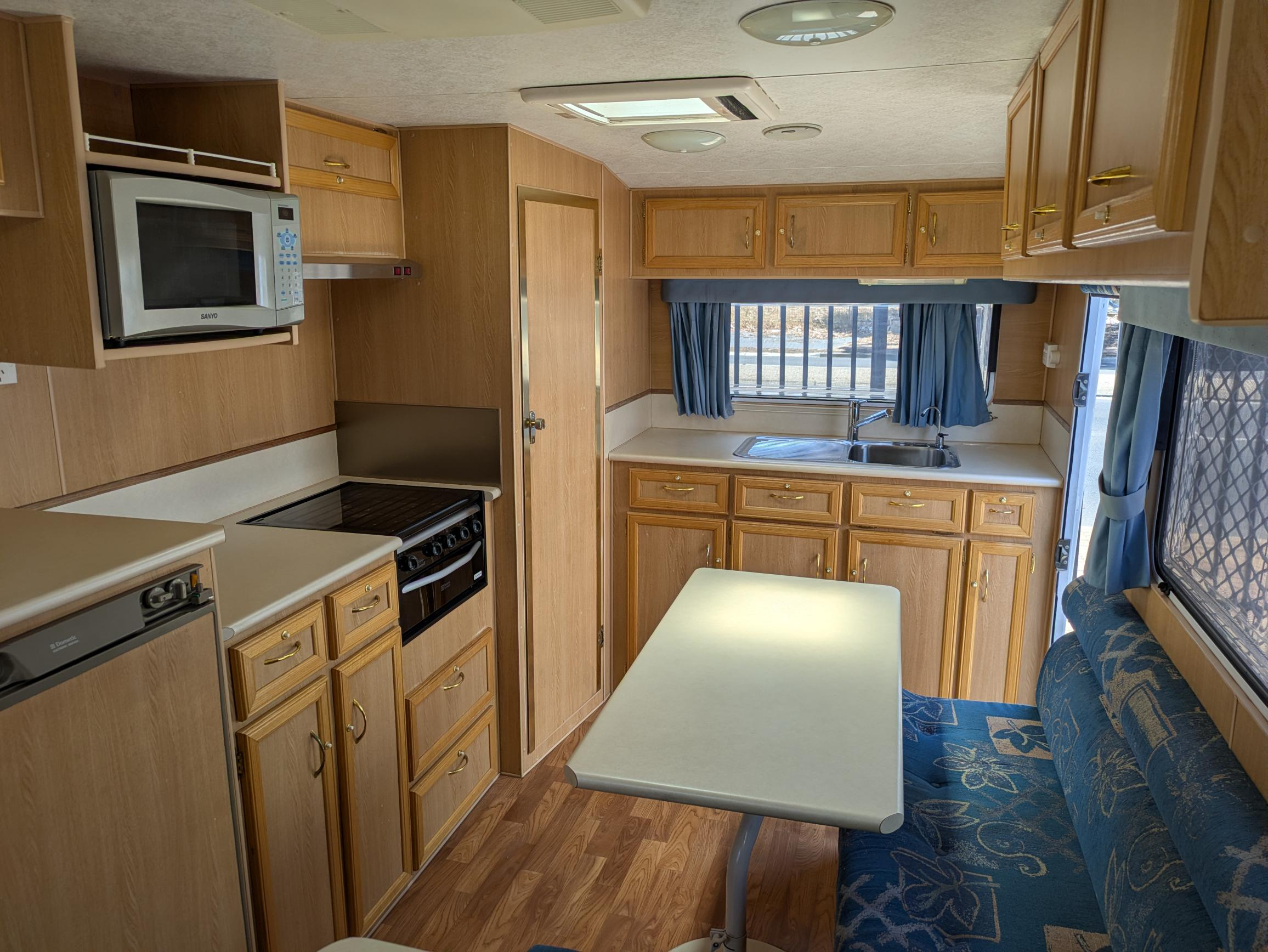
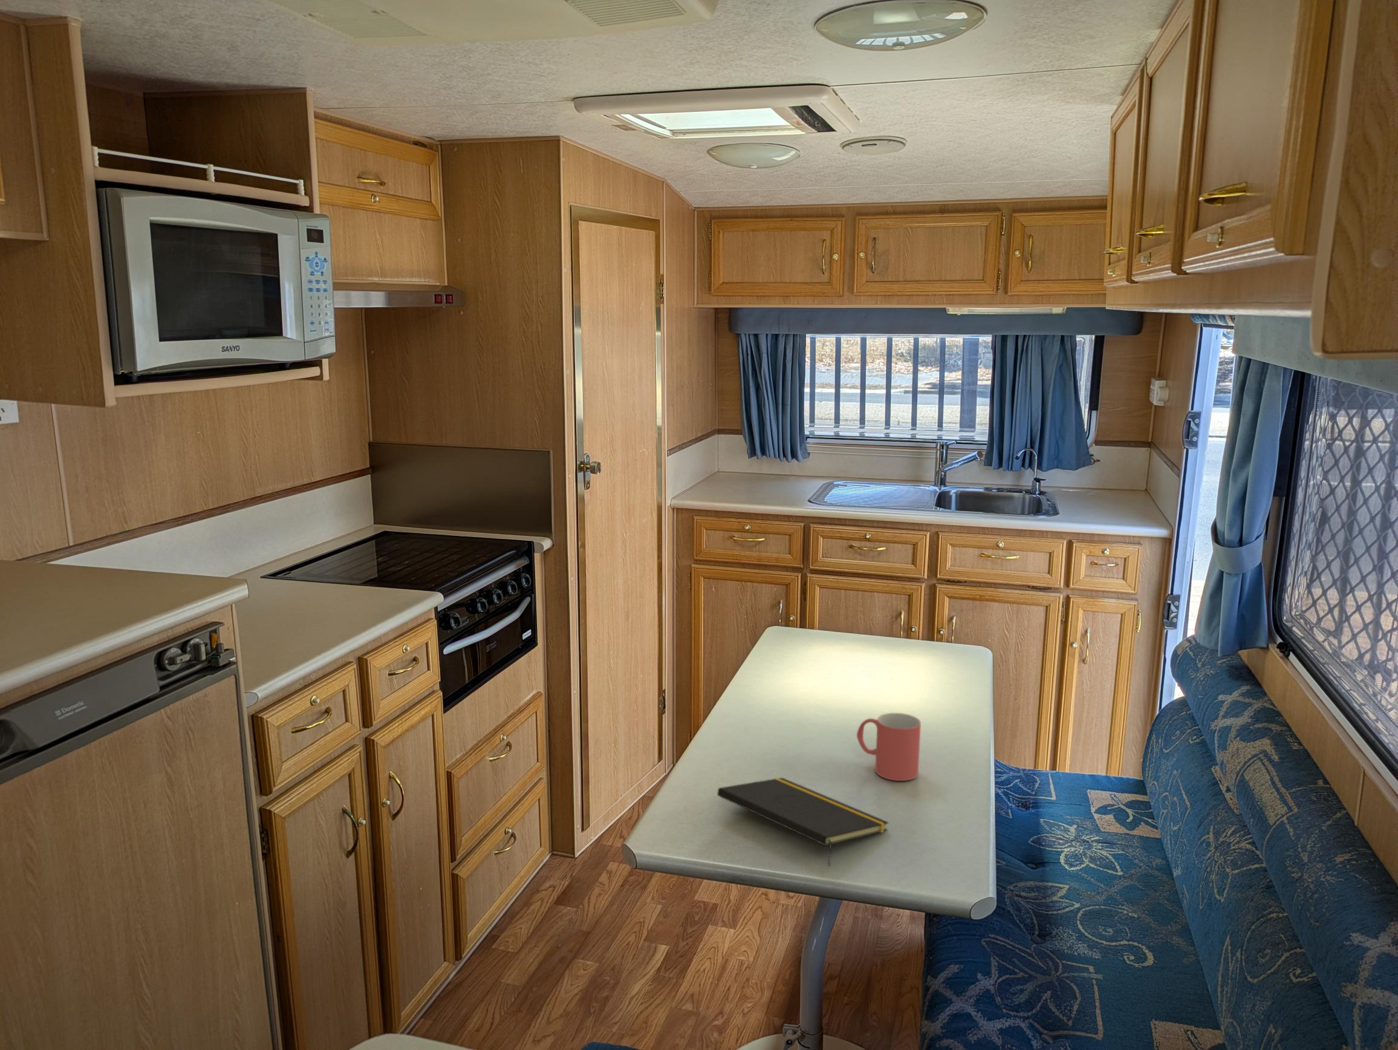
+ mug [857,712,922,782]
+ notepad [717,778,890,867]
